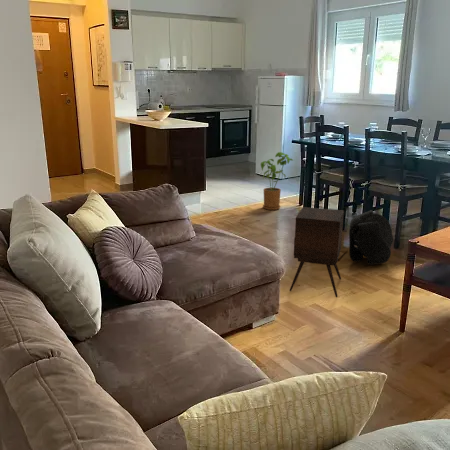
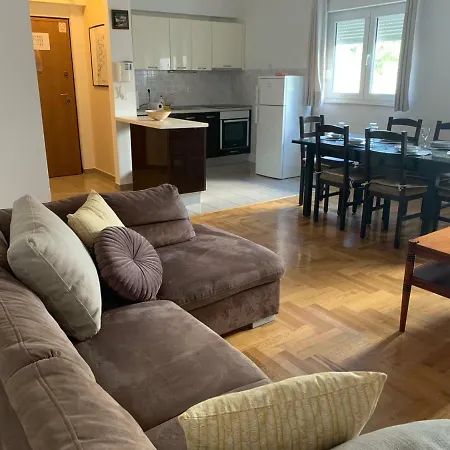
- backpack [348,209,394,266]
- house plant [260,151,294,211]
- side table [289,206,345,298]
